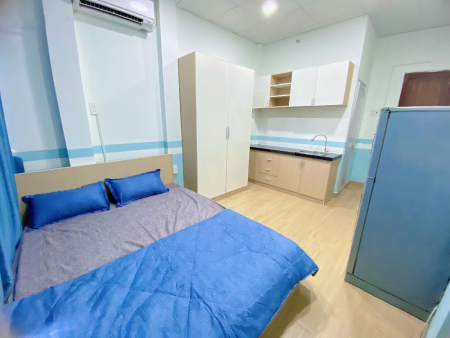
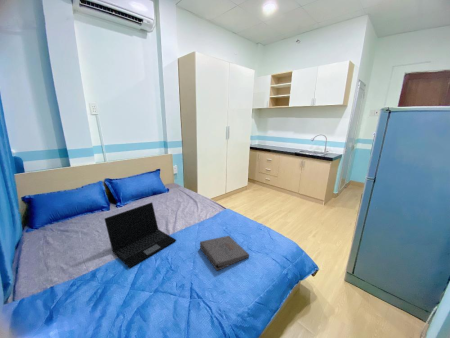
+ pizza box [199,235,250,272]
+ laptop [103,201,177,269]
